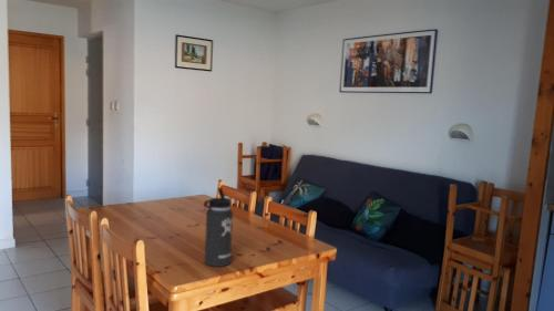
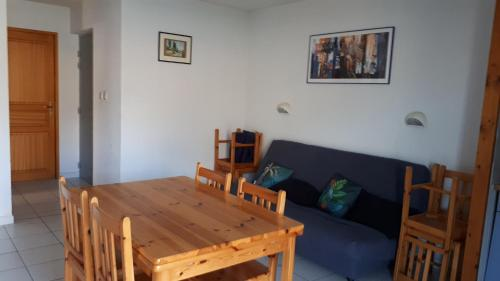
- thermos bottle [203,187,234,268]
